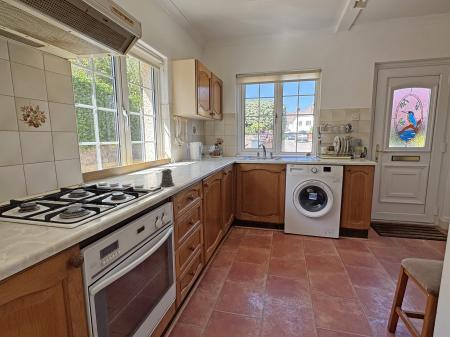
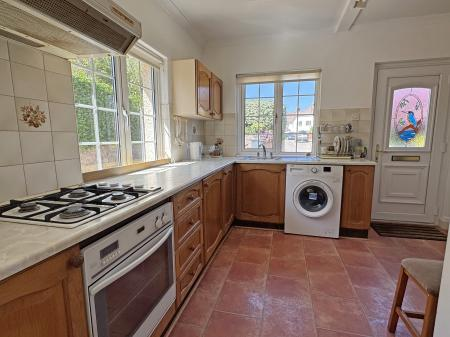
- pepper shaker [157,168,175,188]
